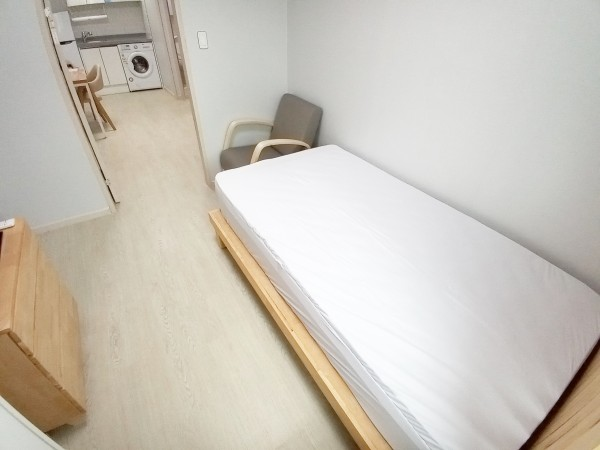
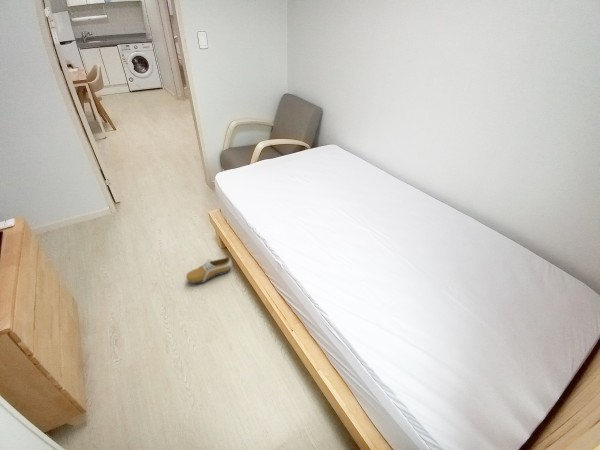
+ shoe [185,256,233,284]
